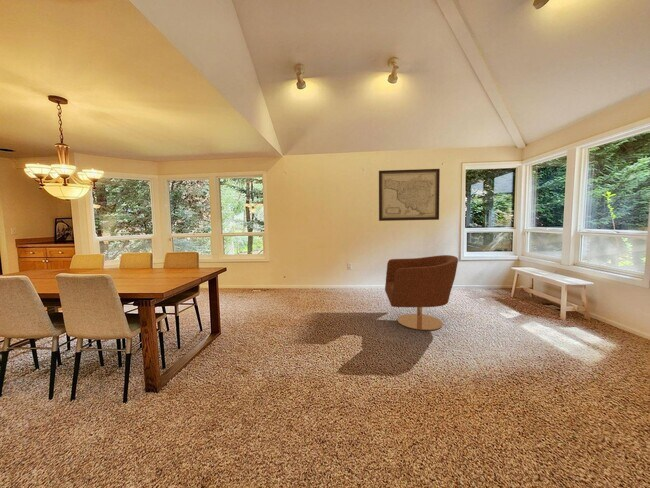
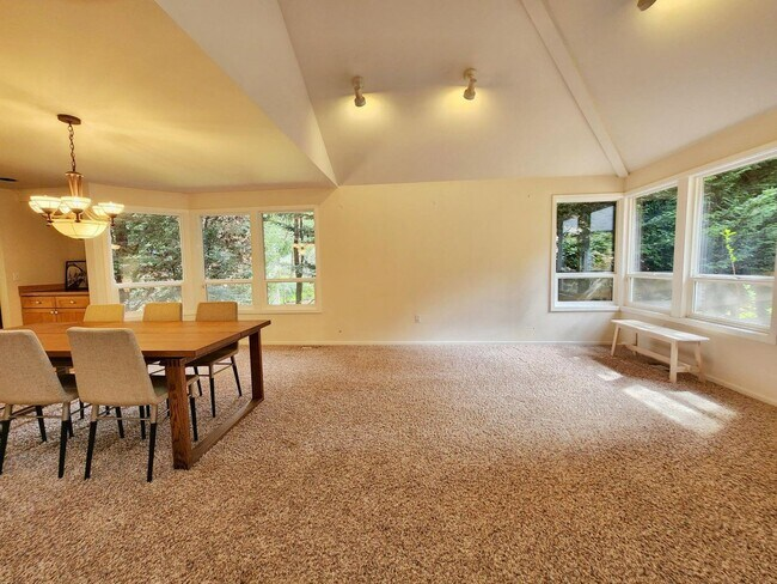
- armchair [384,254,459,331]
- wall art [378,168,441,222]
